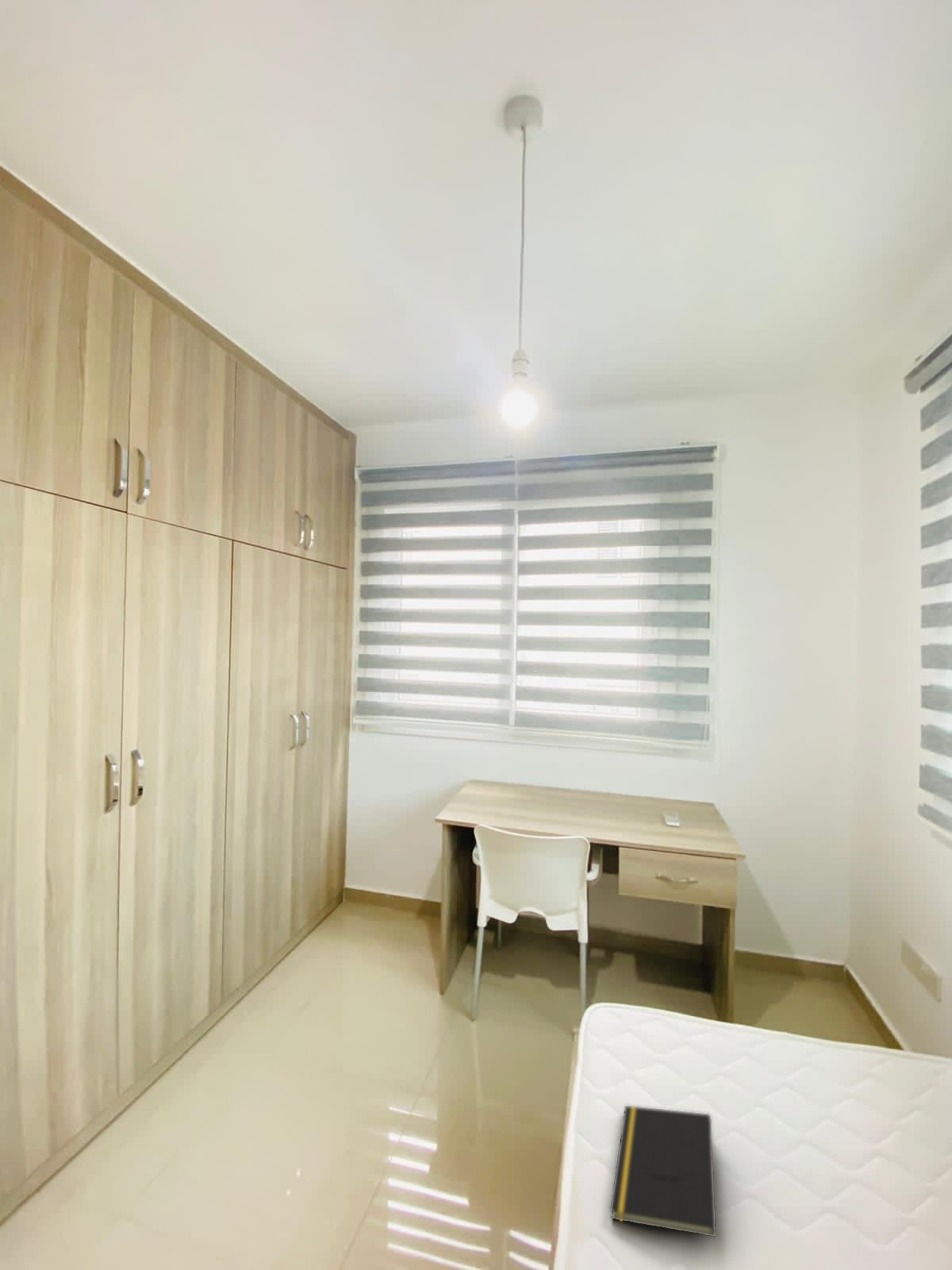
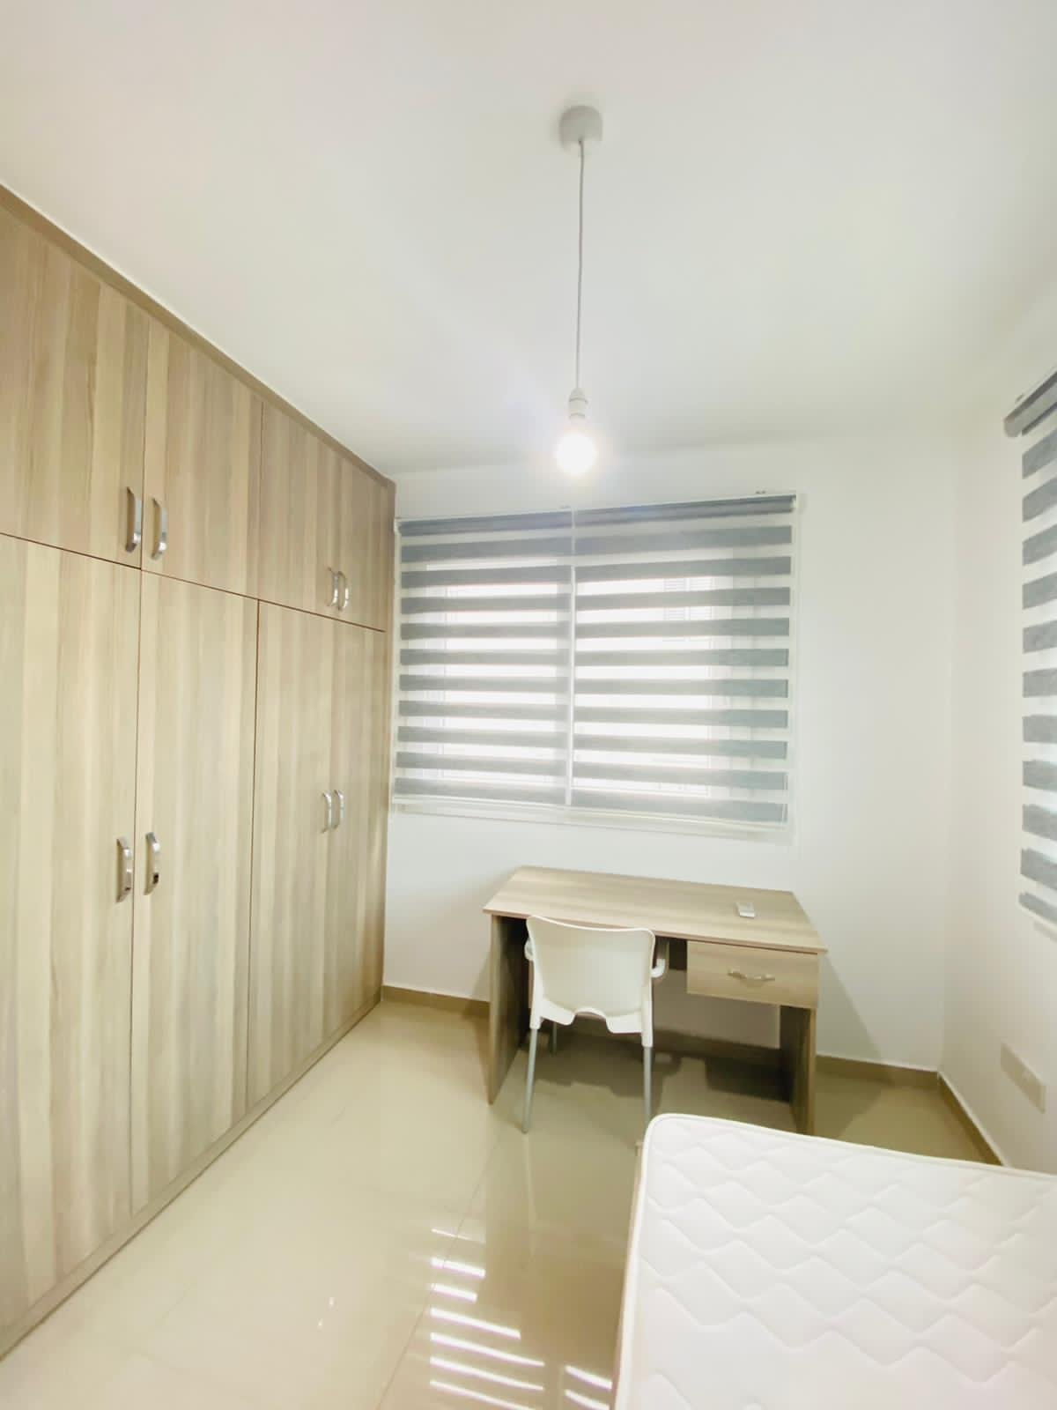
- notepad [609,1105,717,1237]
